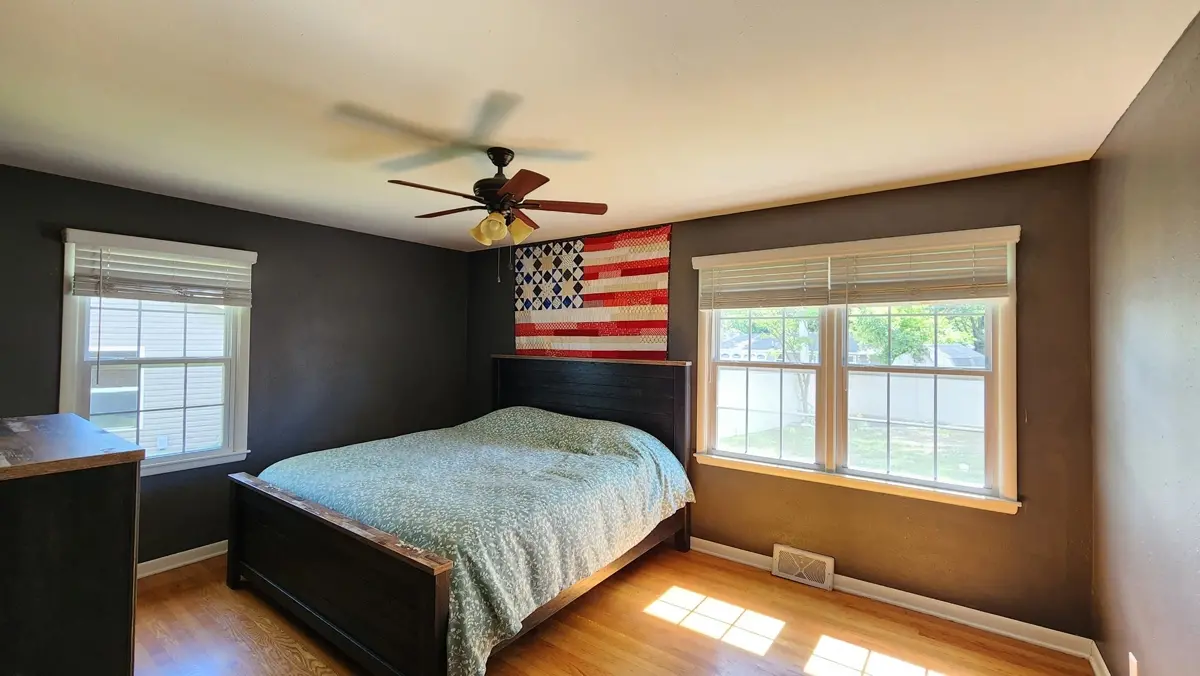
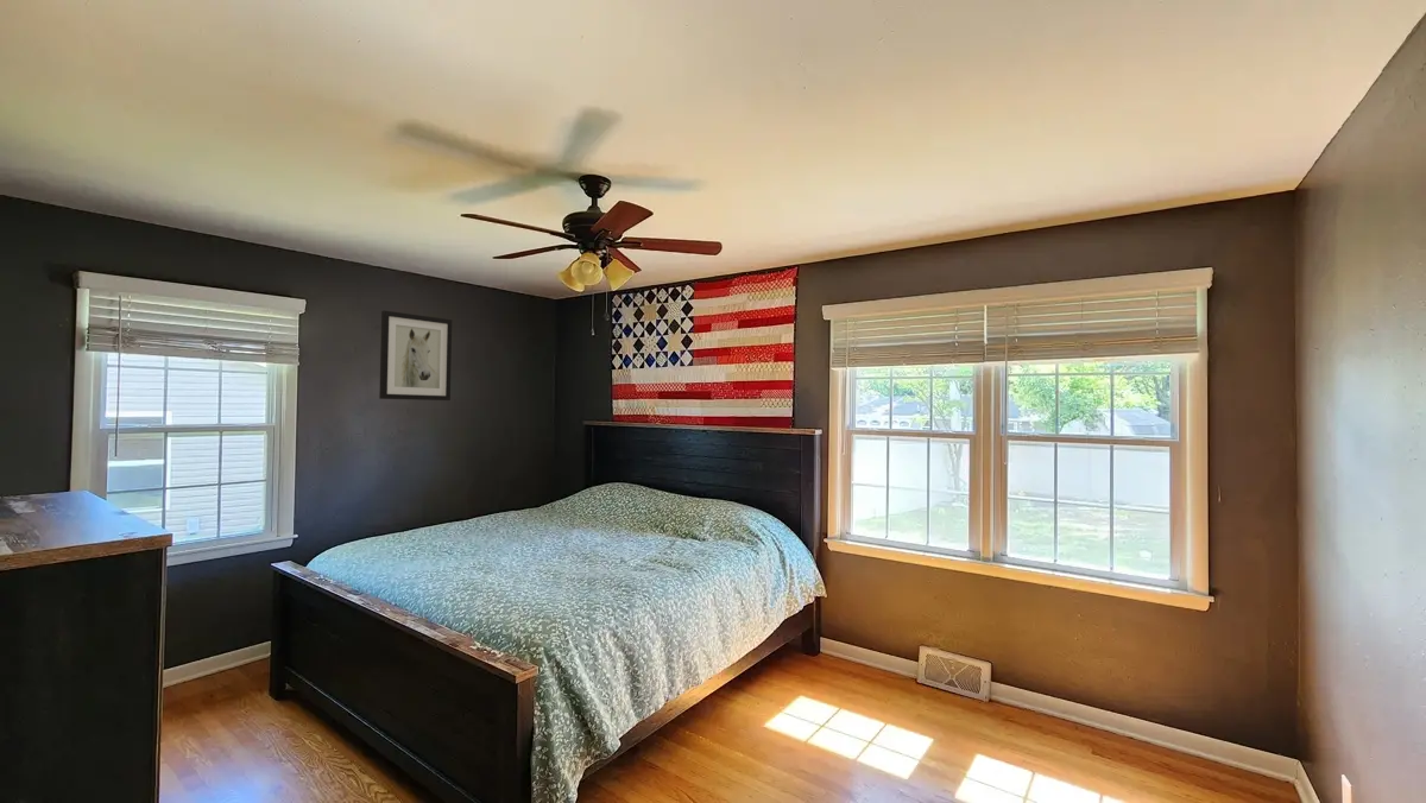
+ wall art [378,310,453,402]
